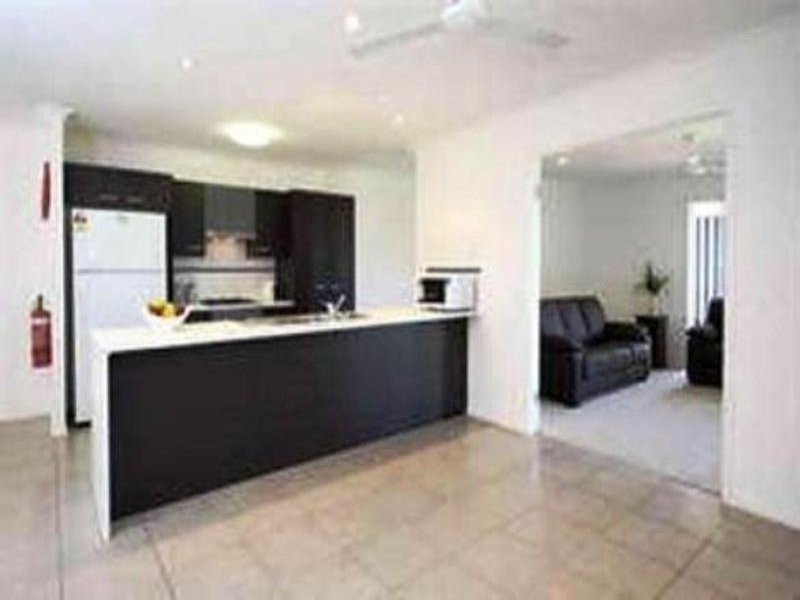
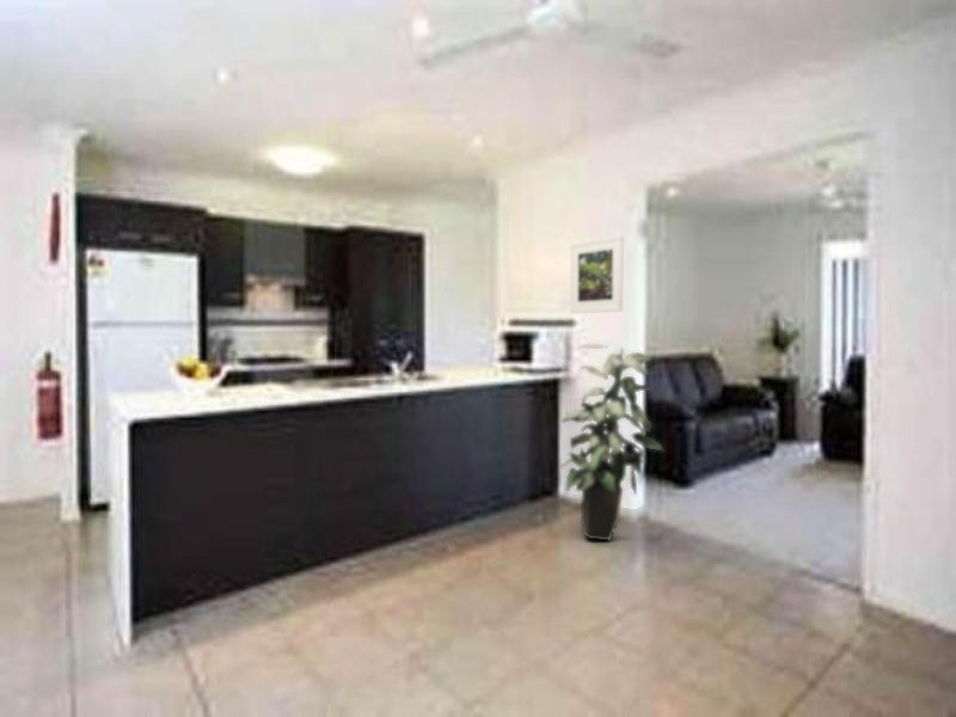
+ indoor plant [559,342,664,541]
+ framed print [569,234,625,314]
